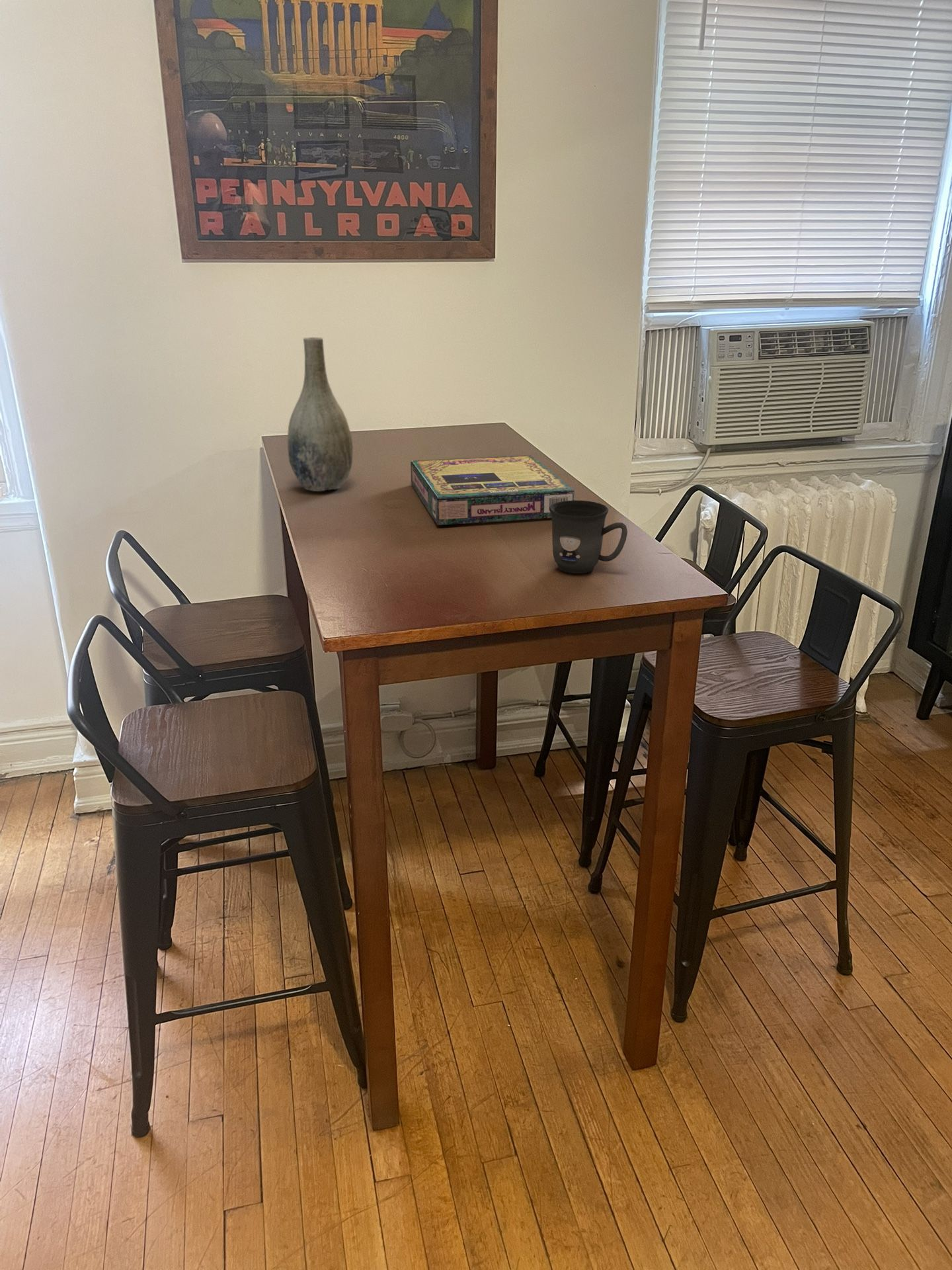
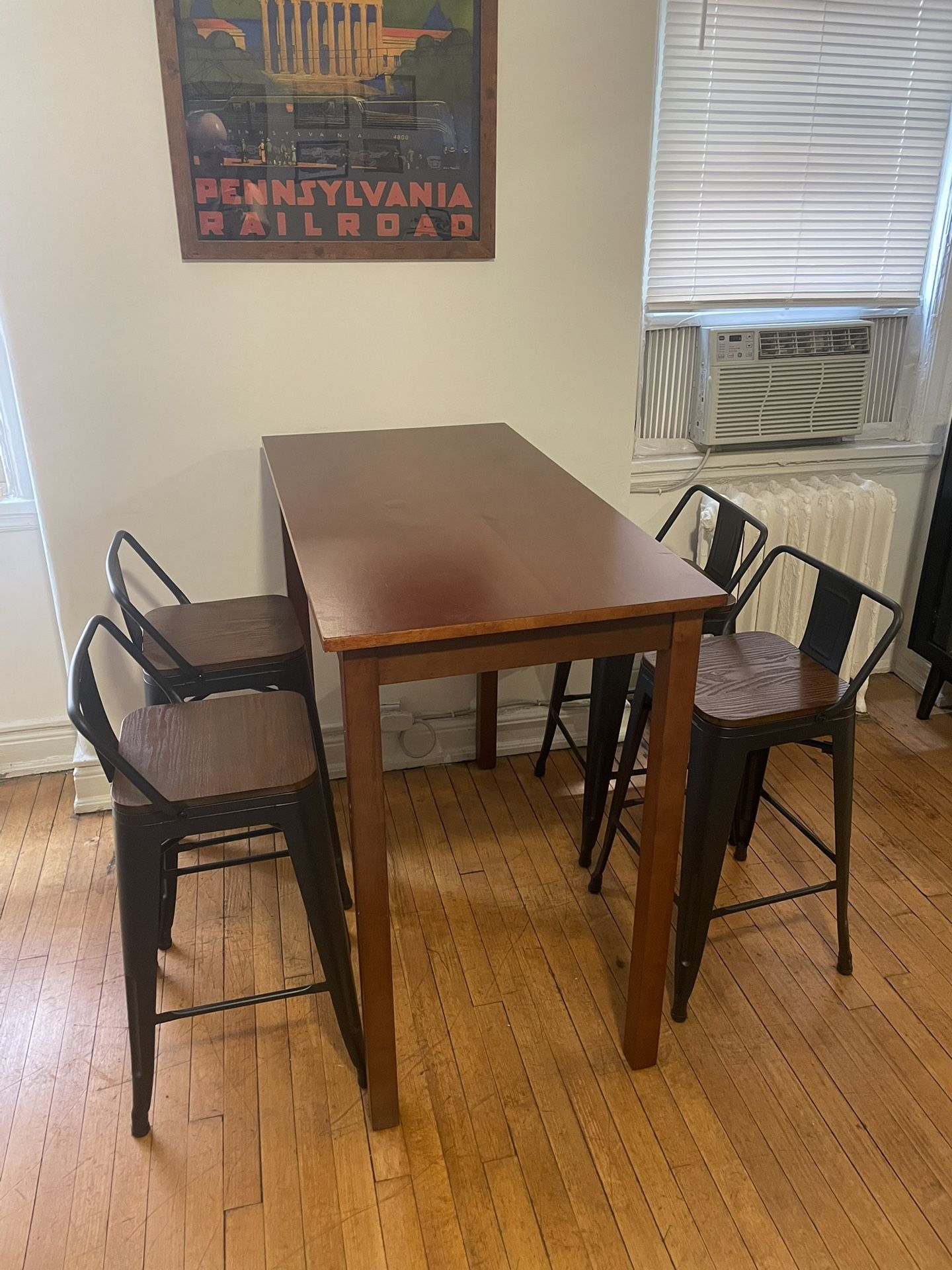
- vase [287,337,354,492]
- mug [549,499,628,574]
- video game box [410,454,575,526]
